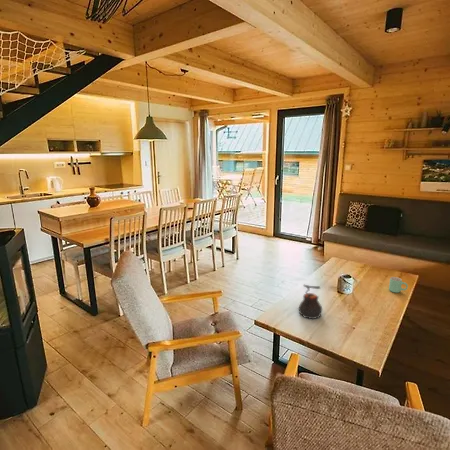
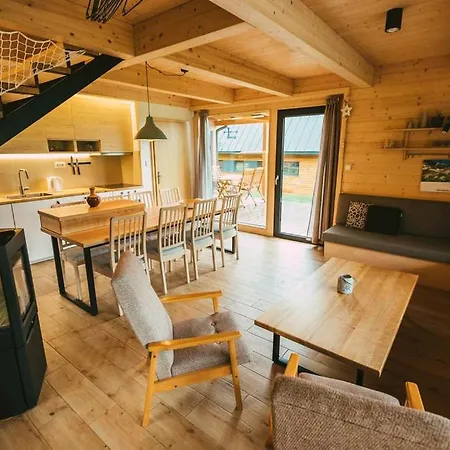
- mug [388,276,409,294]
- teapot [297,284,323,320]
